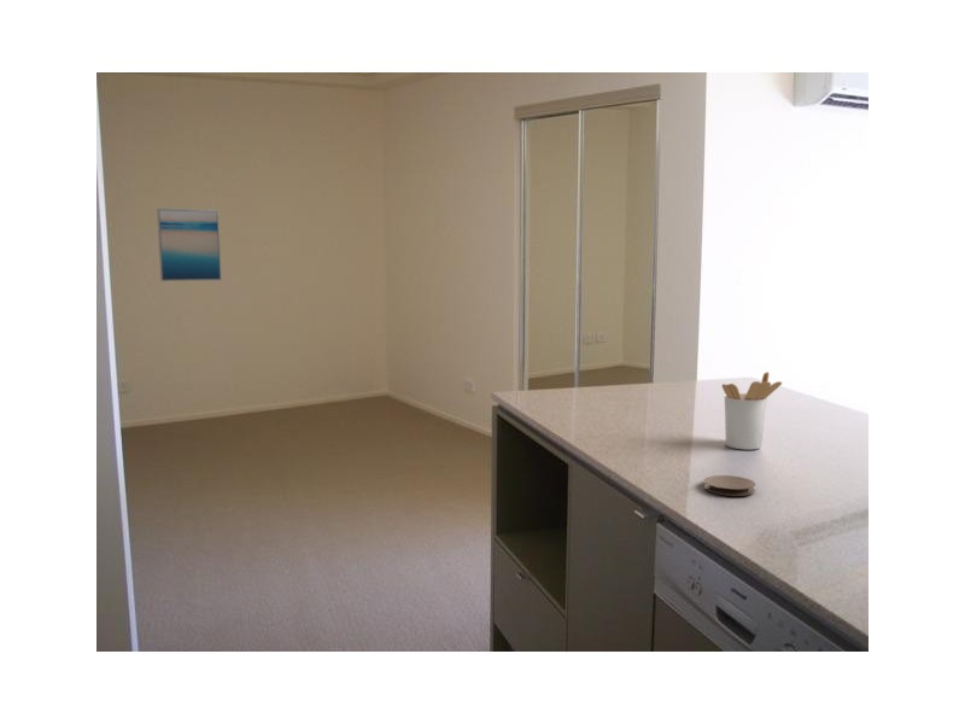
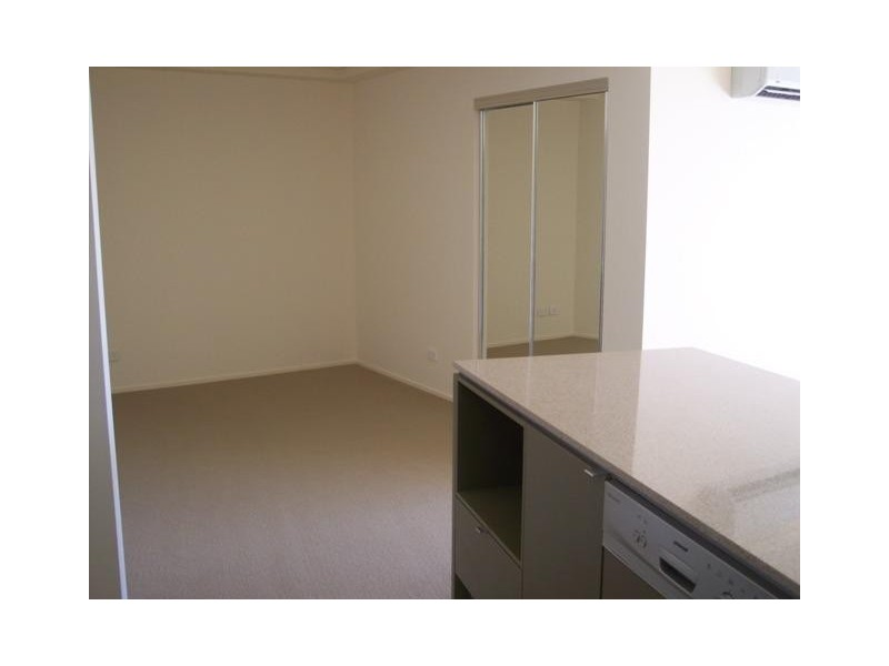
- wall art [156,208,222,282]
- coaster [703,474,756,497]
- utensil holder [721,370,783,451]
